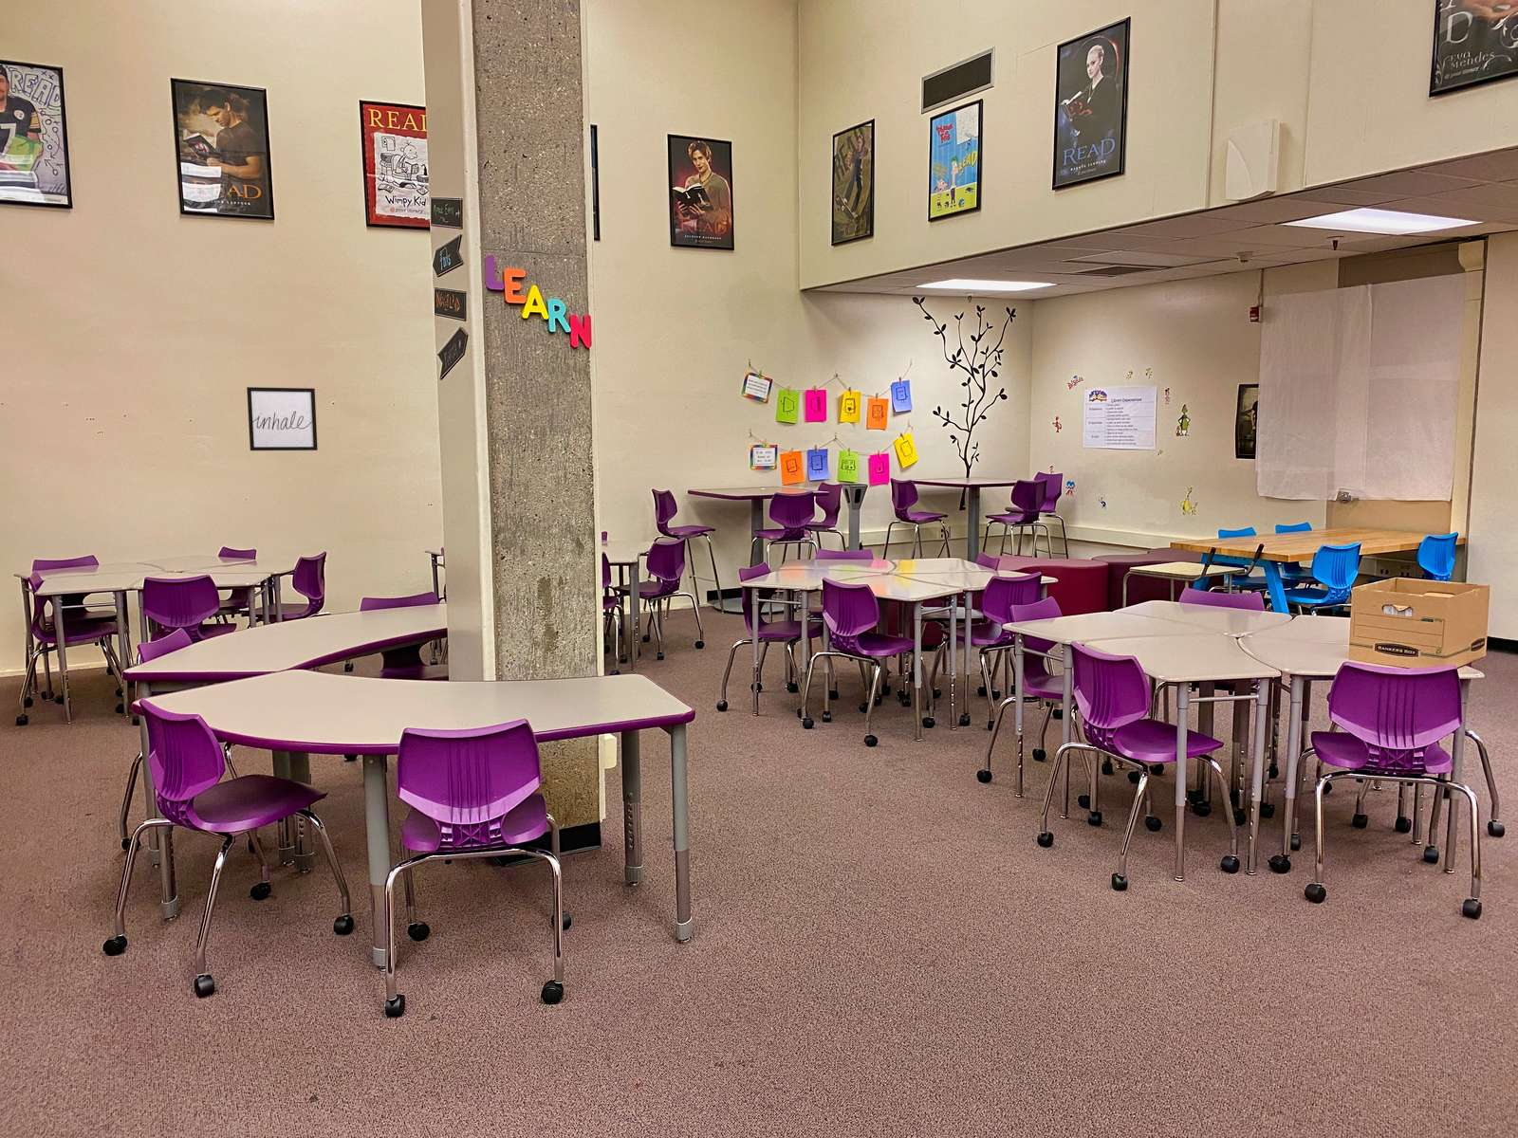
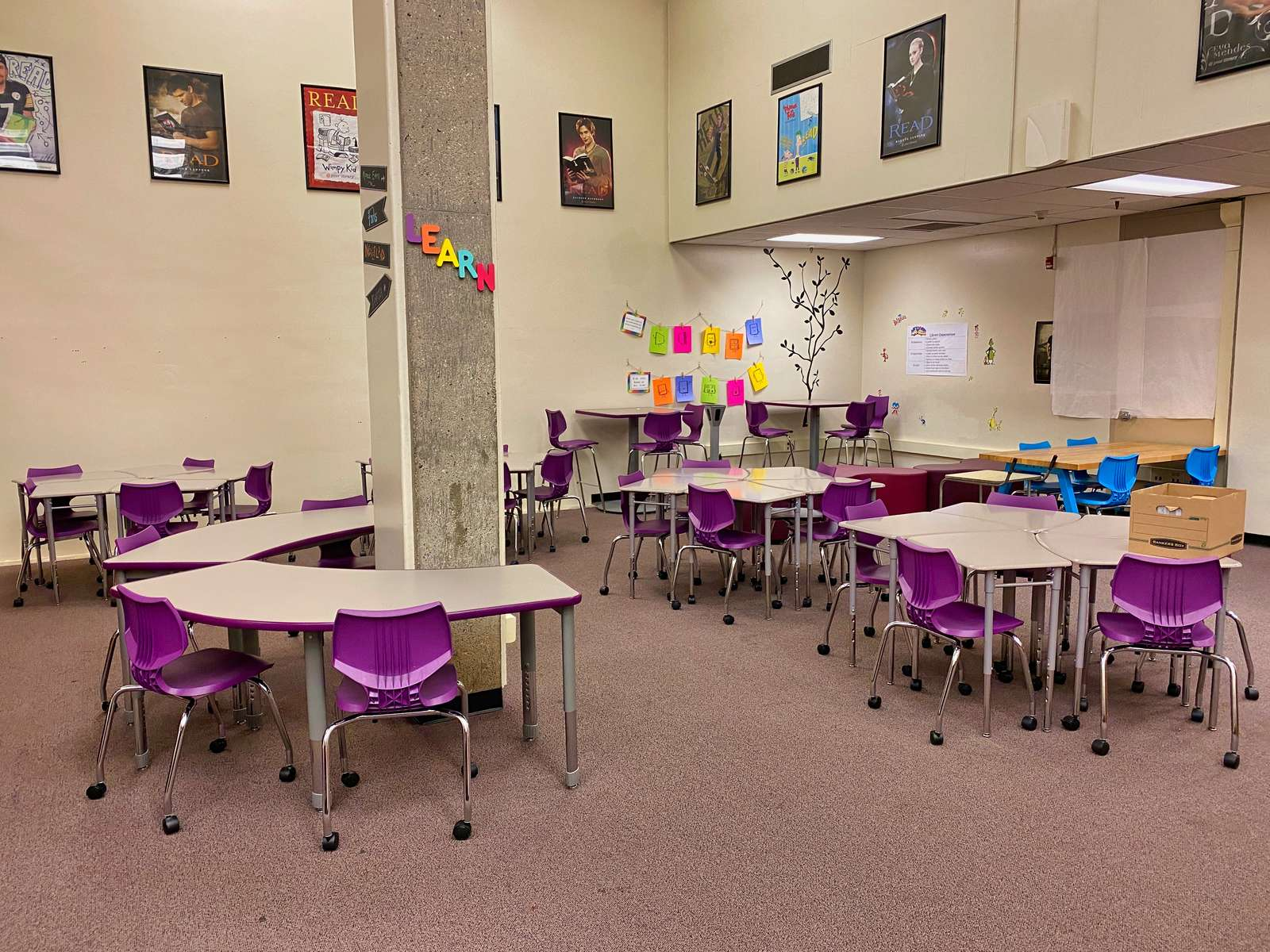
- wall art [246,386,319,452]
